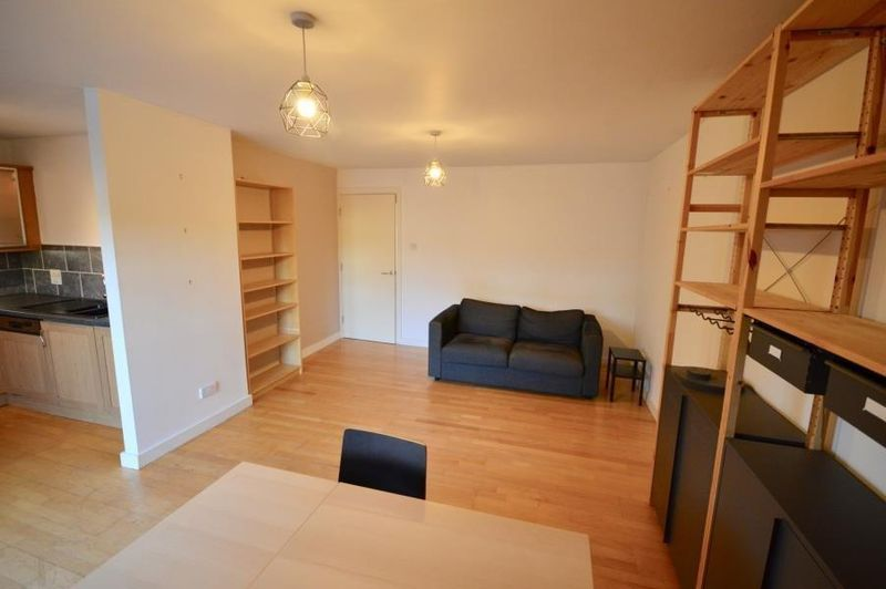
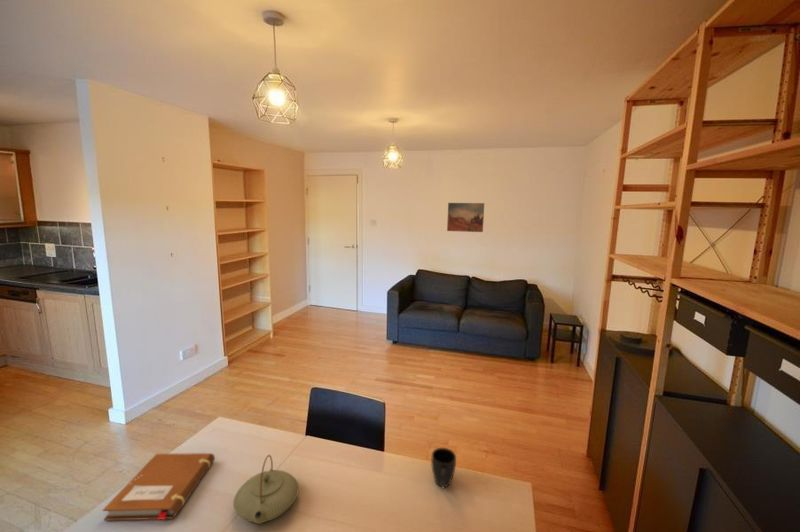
+ mug [430,447,457,489]
+ wall art [446,202,485,233]
+ teapot [232,454,300,525]
+ notebook [102,452,216,521]
